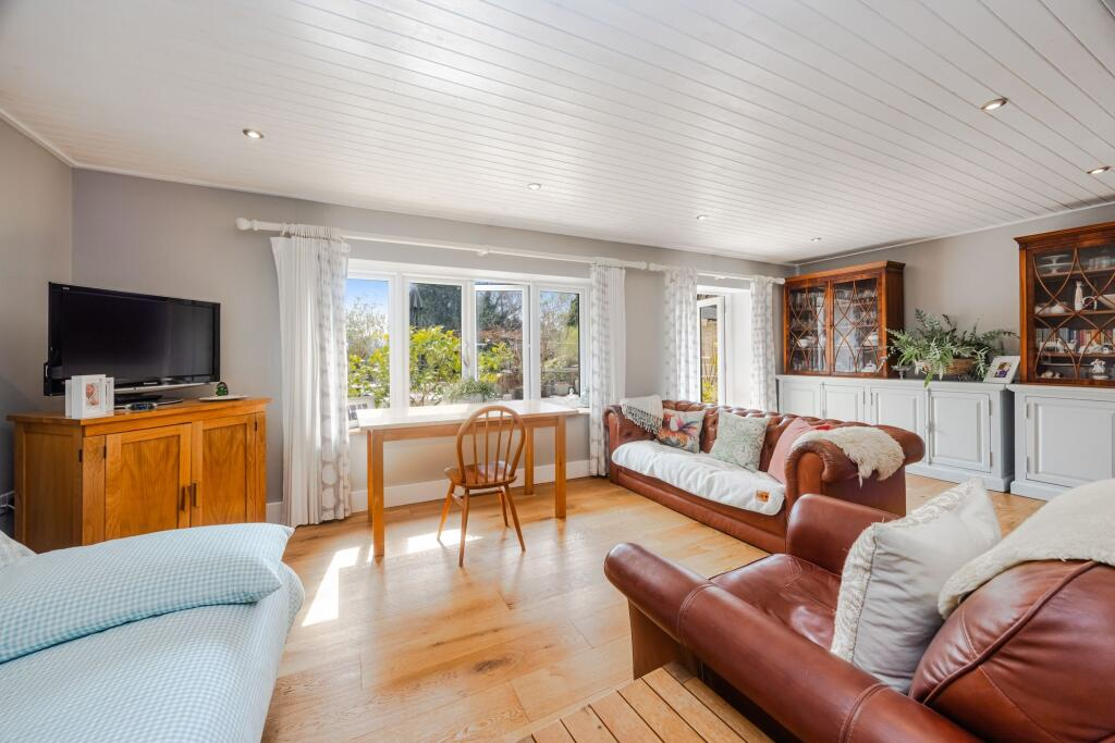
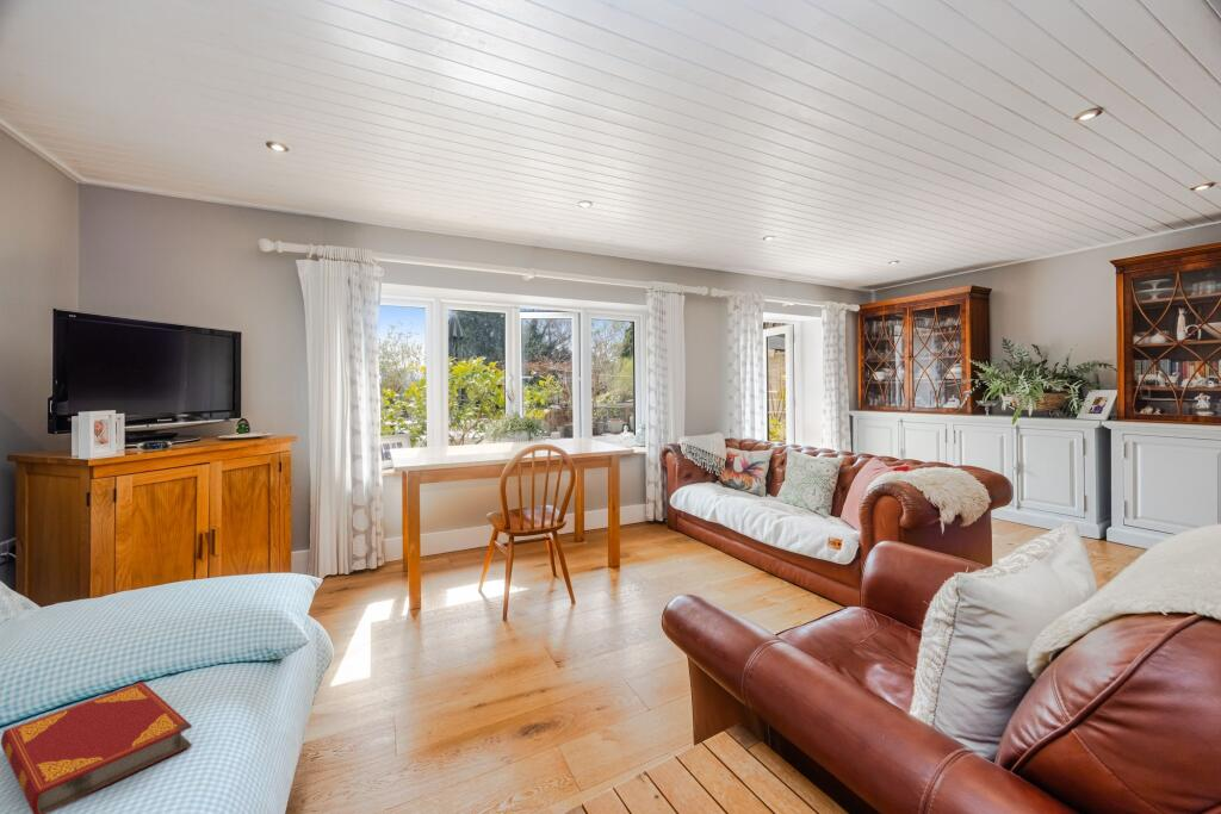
+ hardback book [0,681,193,814]
